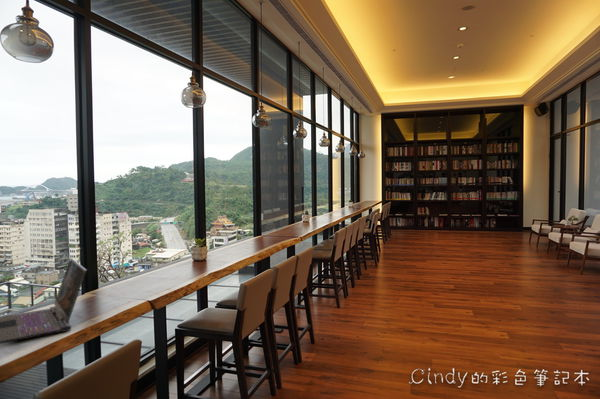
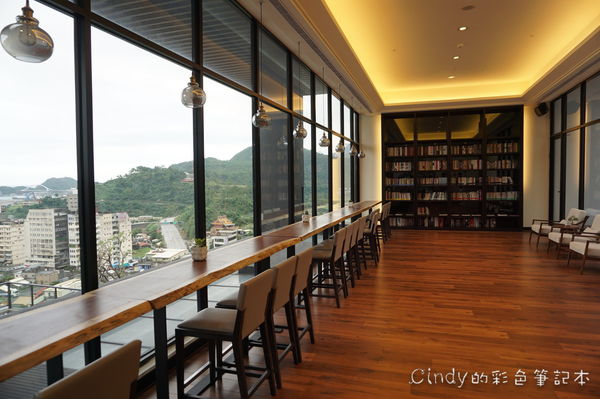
- laptop [0,257,88,345]
